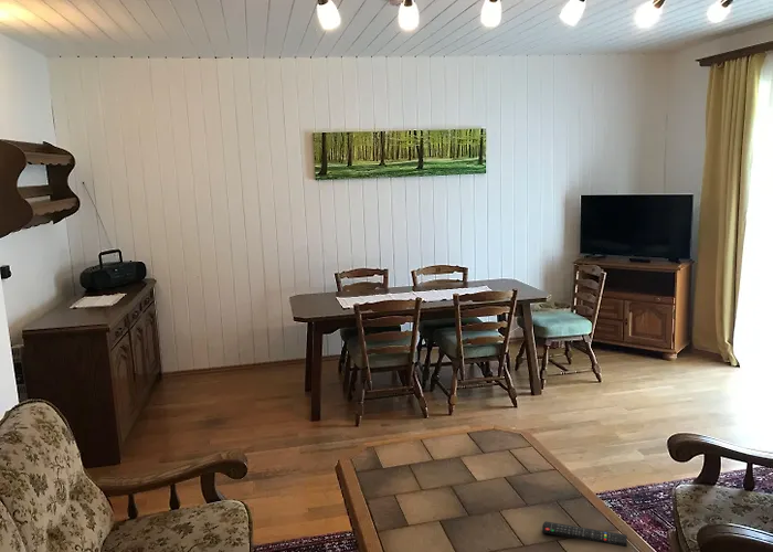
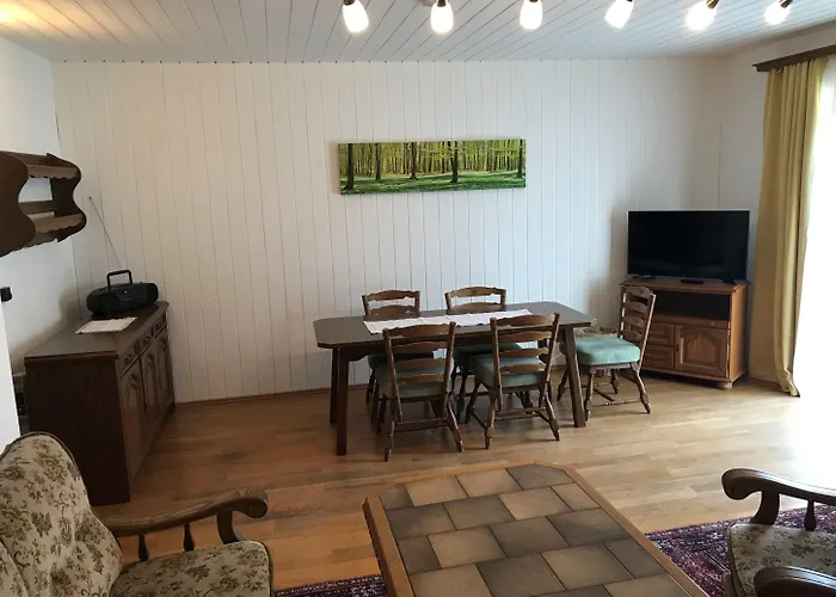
- remote control [541,520,628,548]
